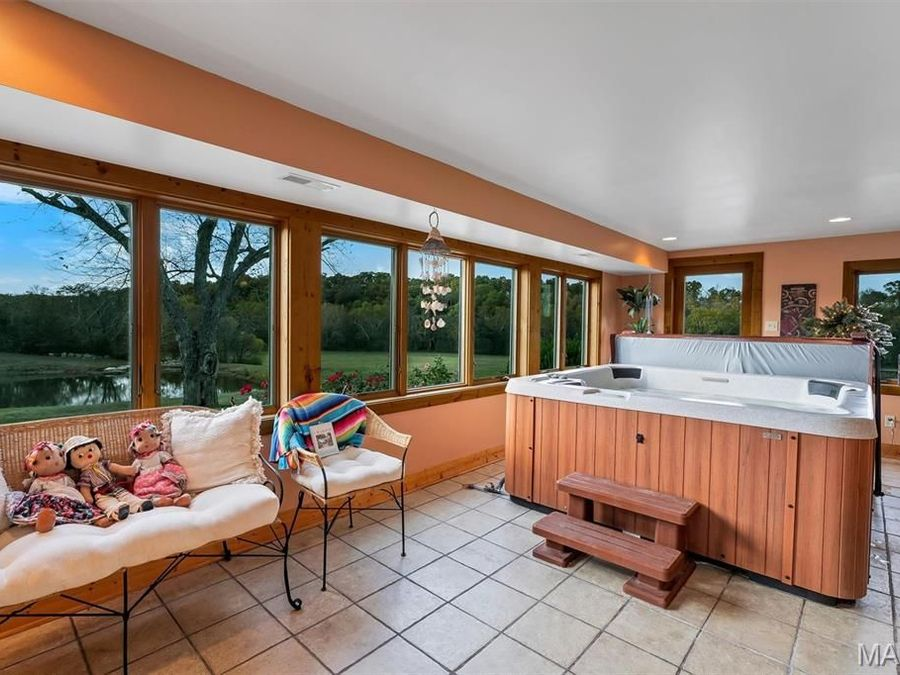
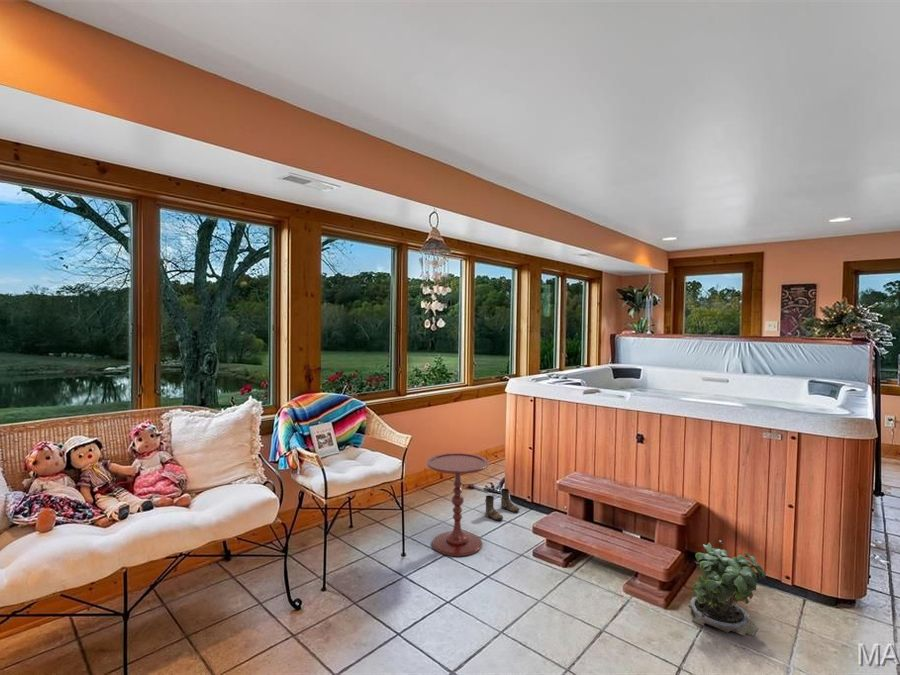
+ side table [425,452,490,557]
+ boots [484,488,520,521]
+ potted plant [688,539,767,637]
